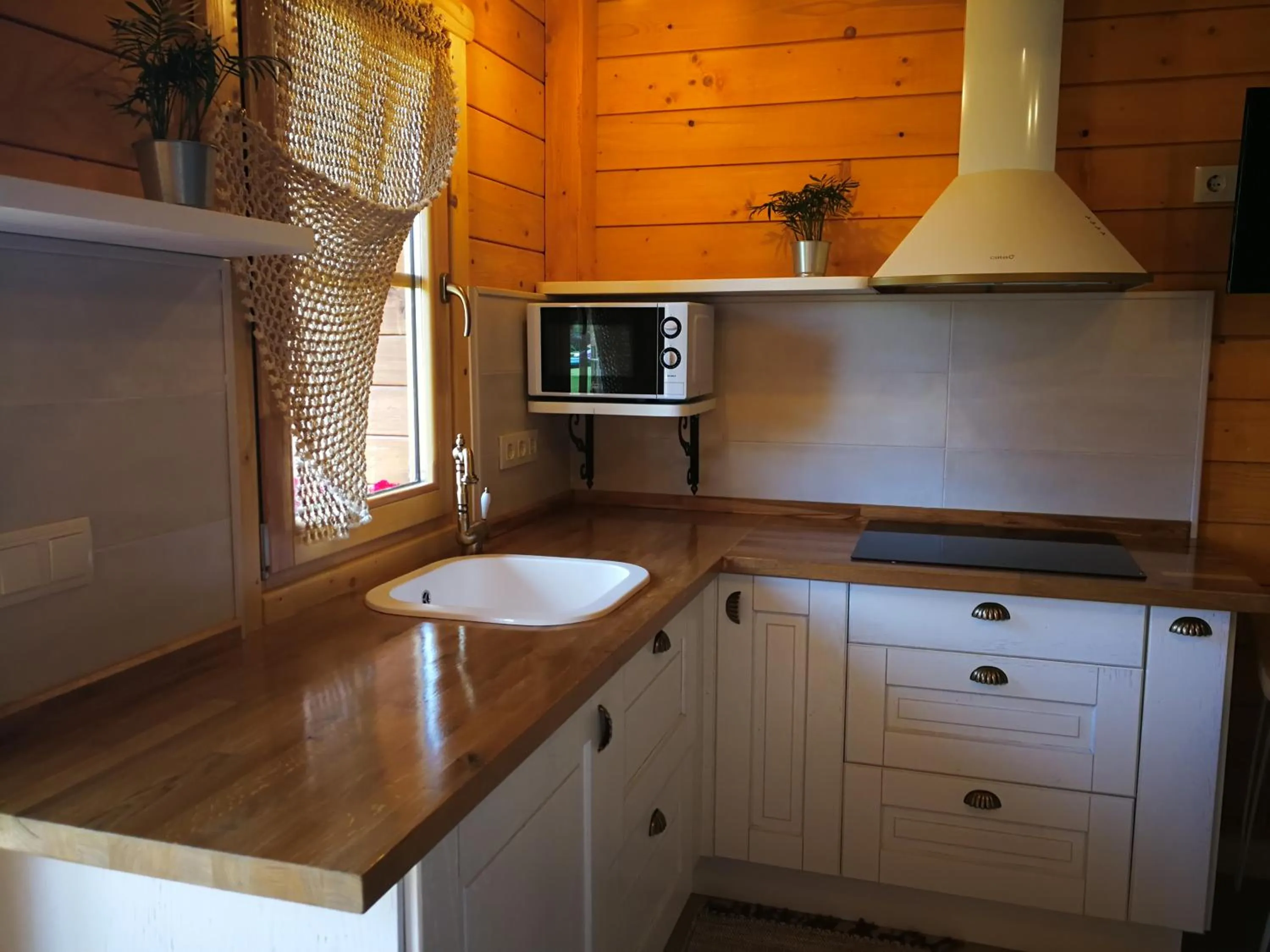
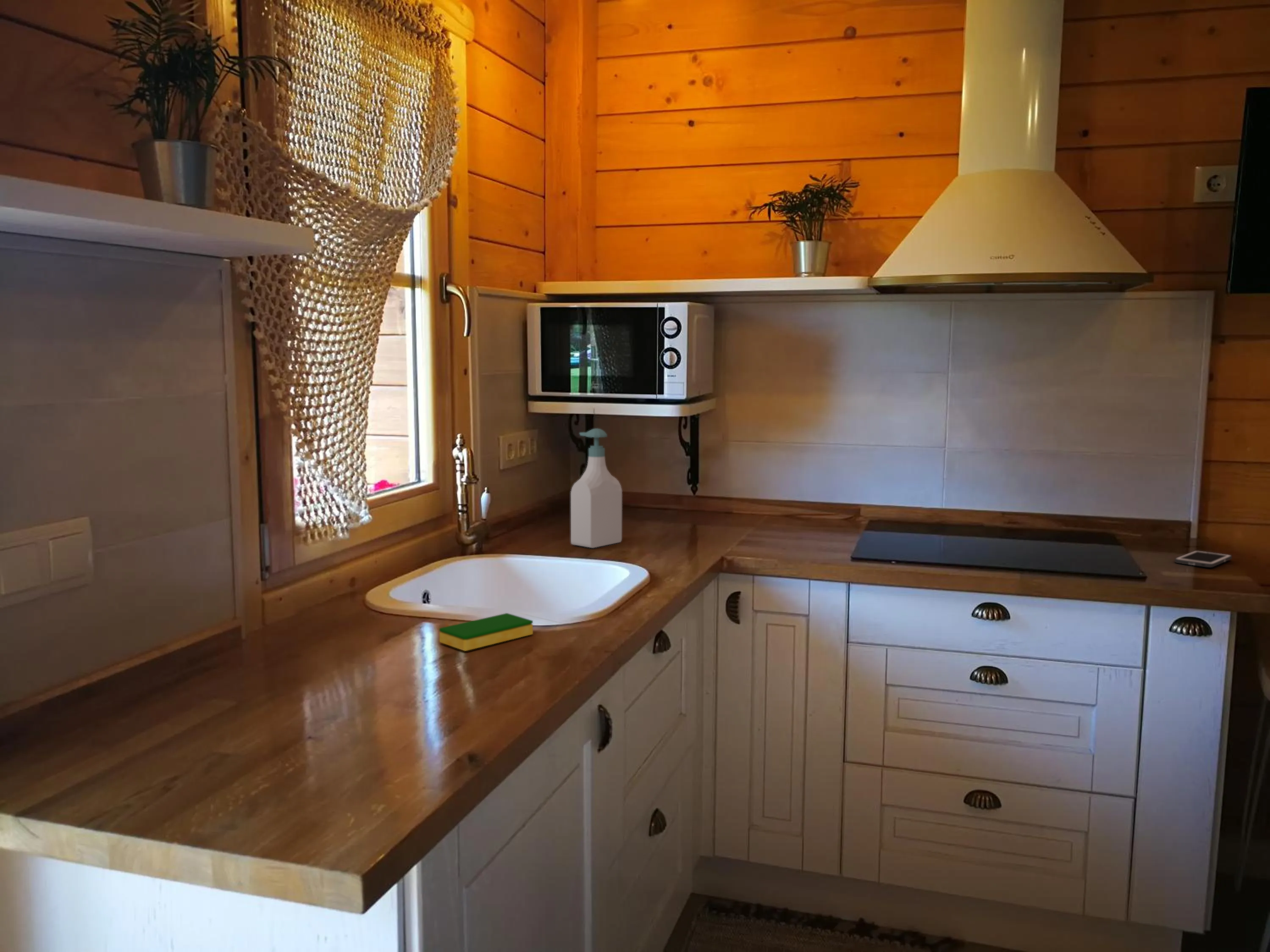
+ soap bottle [570,428,622,548]
+ dish sponge [439,613,533,652]
+ cell phone [1174,550,1232,568]
